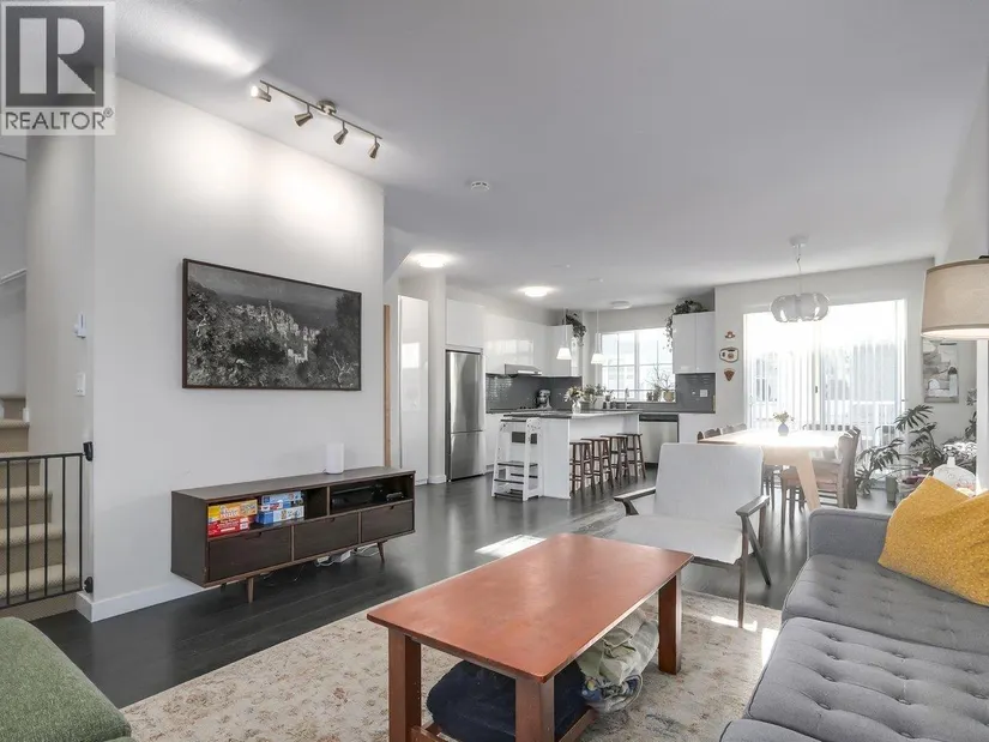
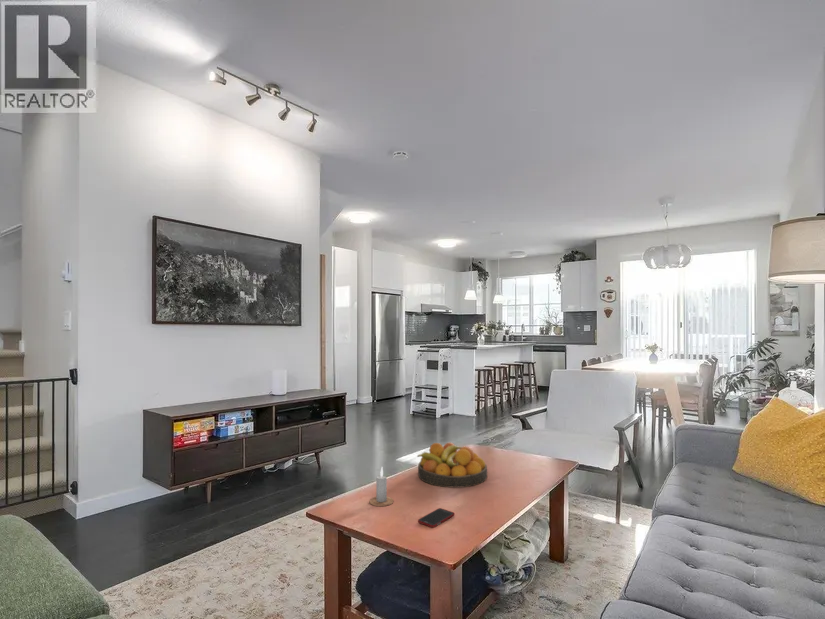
+ candle [368,466,395,507]
+ fruit bowl [416,442,488,489]
+ cell phone [417,507,455,529]
